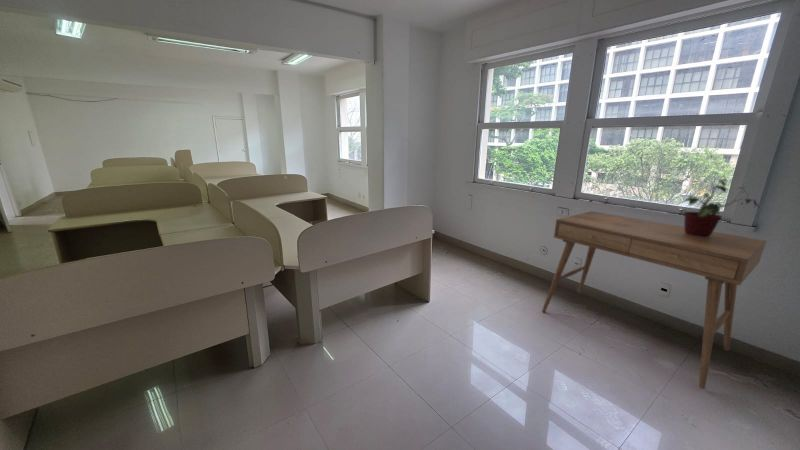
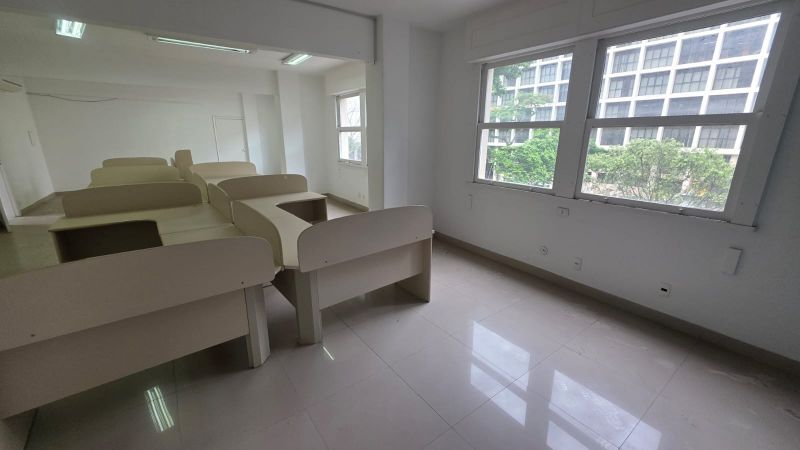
- potted plant [681,178,760,238]
- desk [541,210,767,390]
